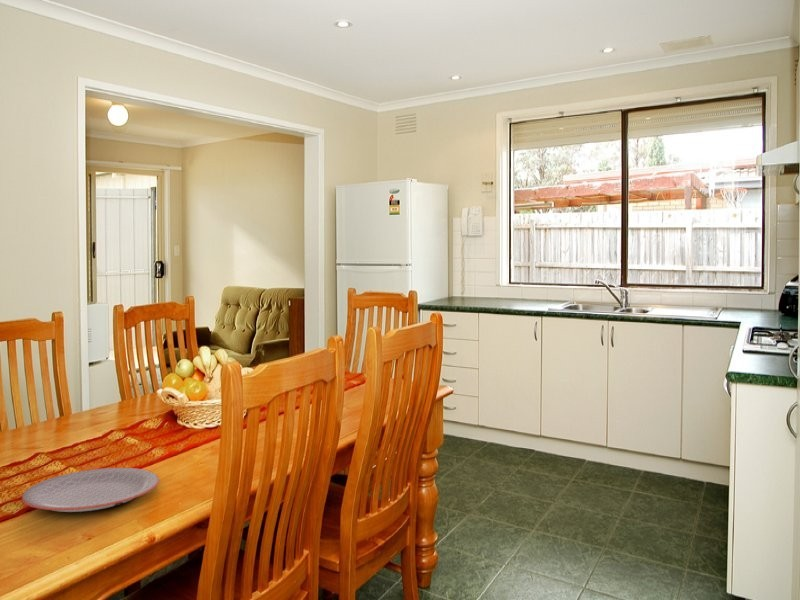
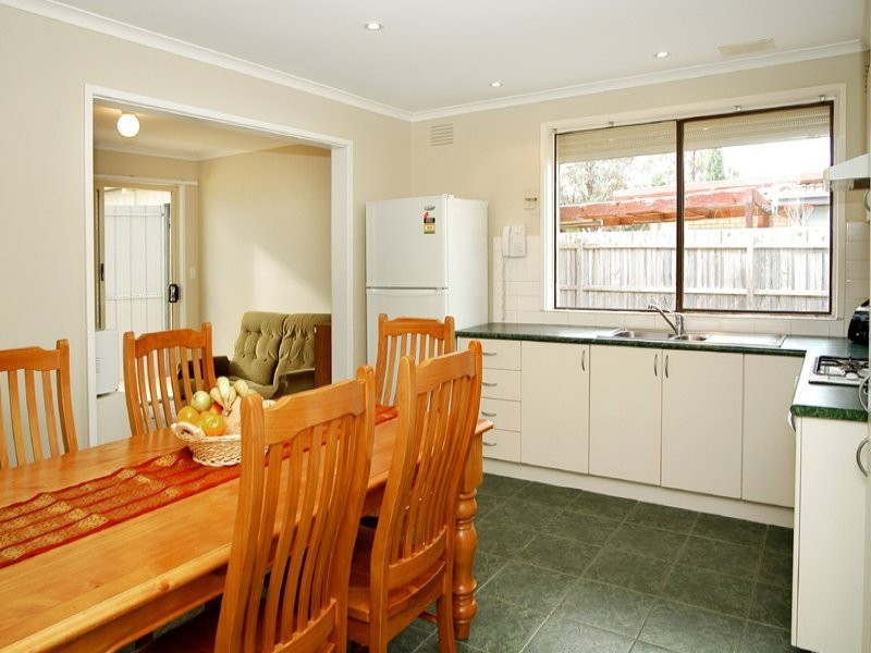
- plate [21,467,160,513]
